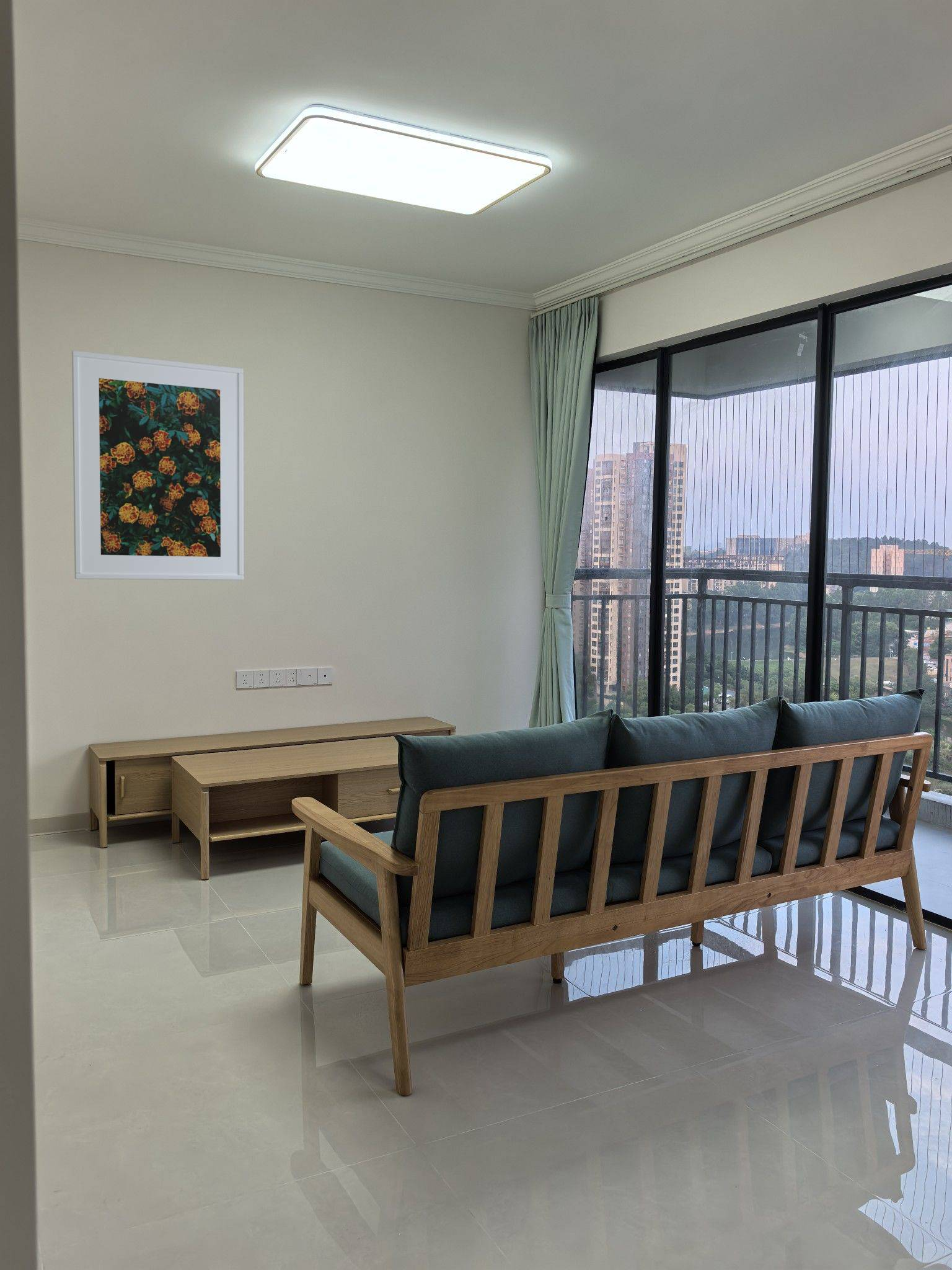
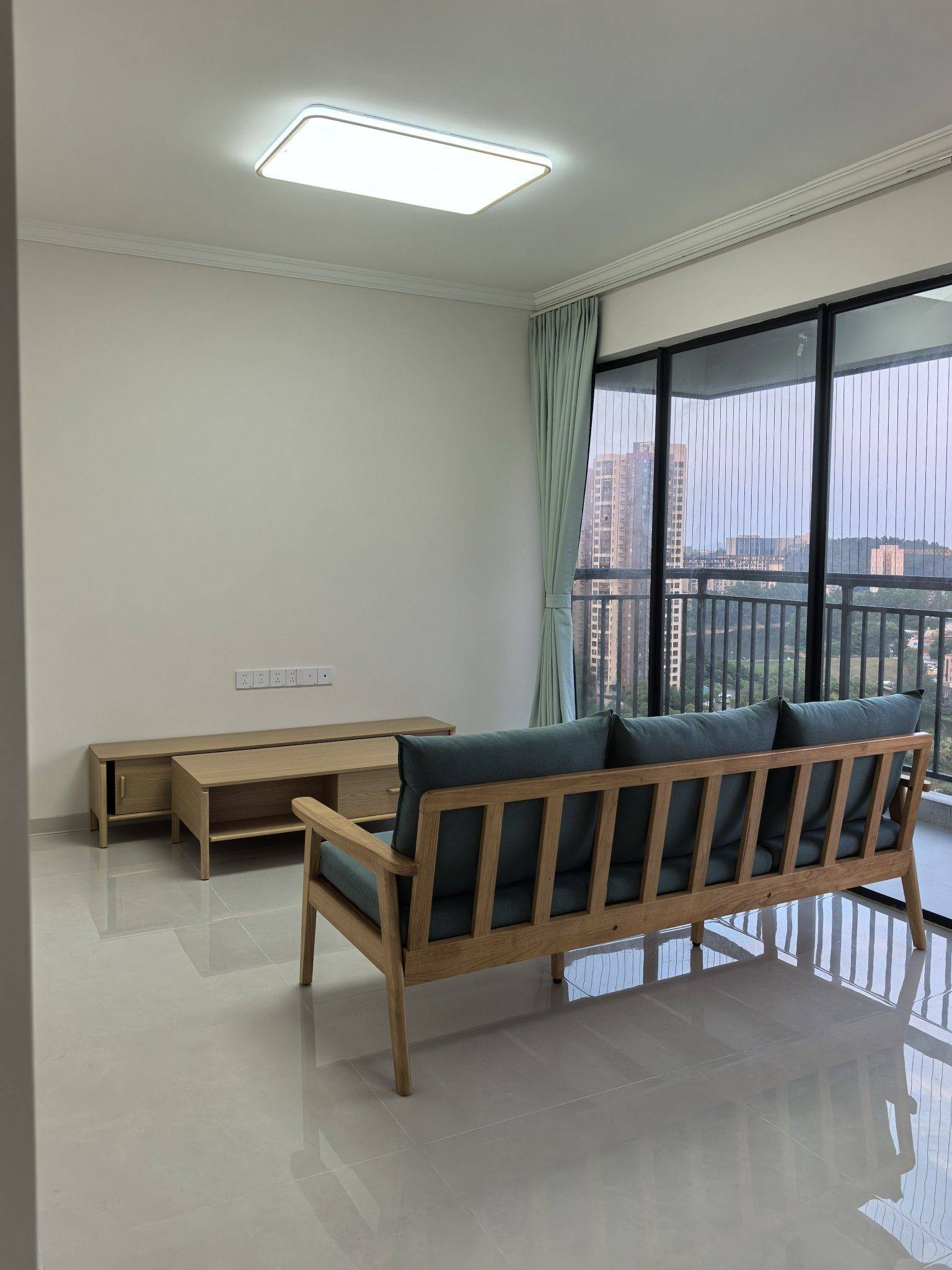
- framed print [71,350,244,580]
